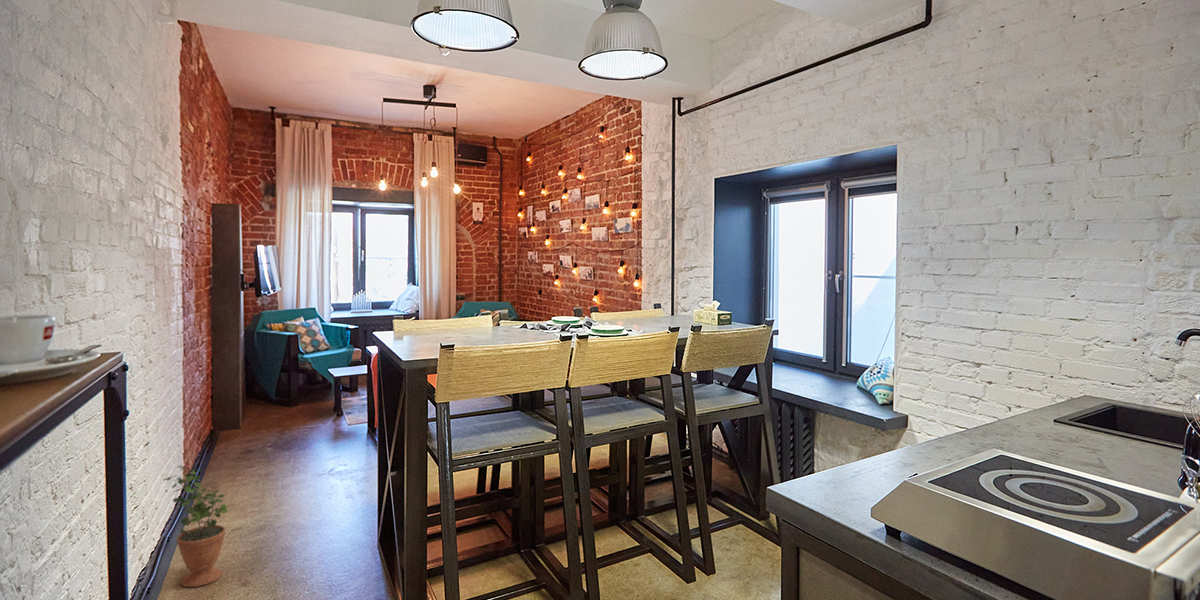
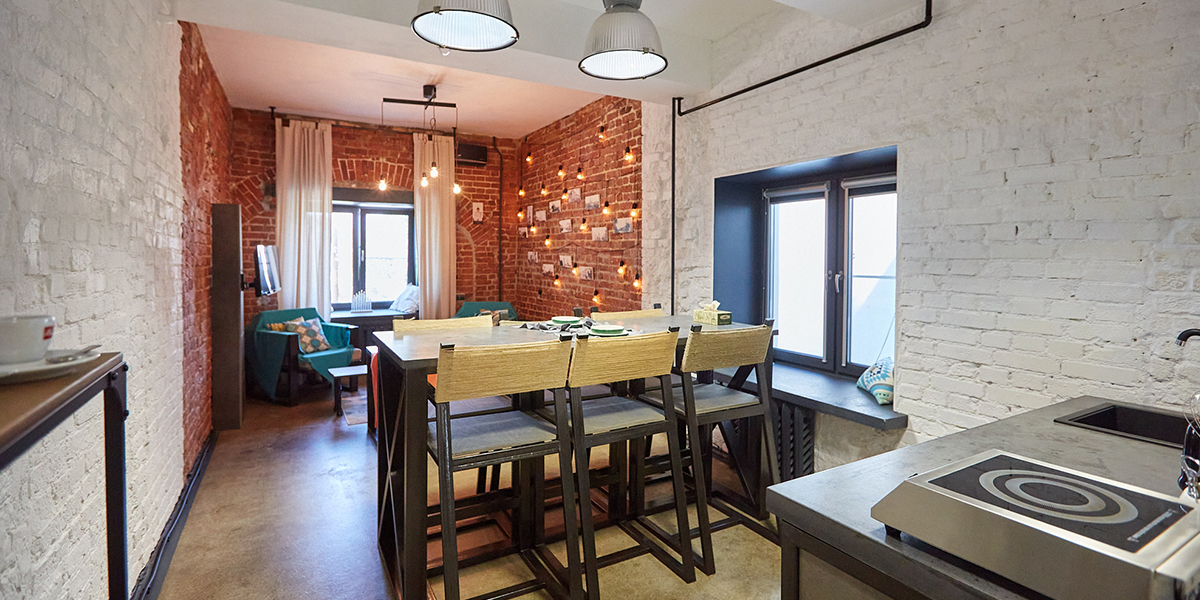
- potted plant [163,465,229,588]
